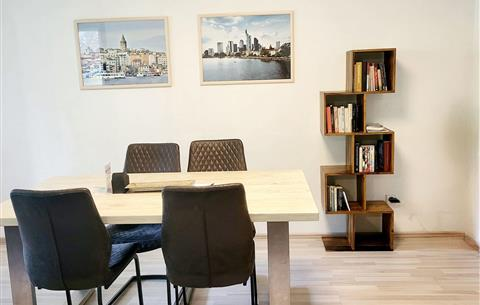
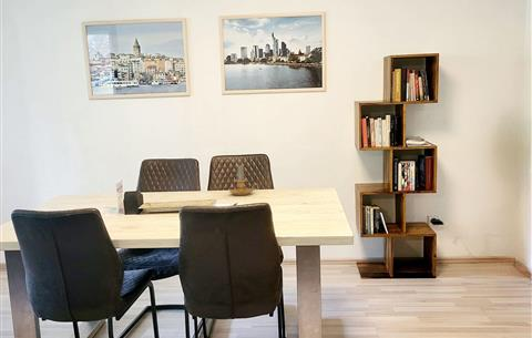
+ candle [228,164,259,196]
